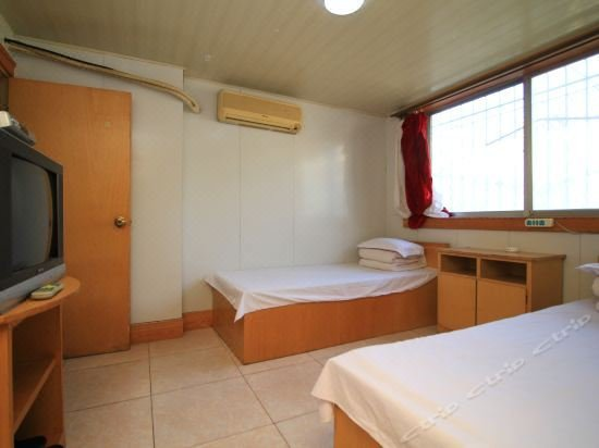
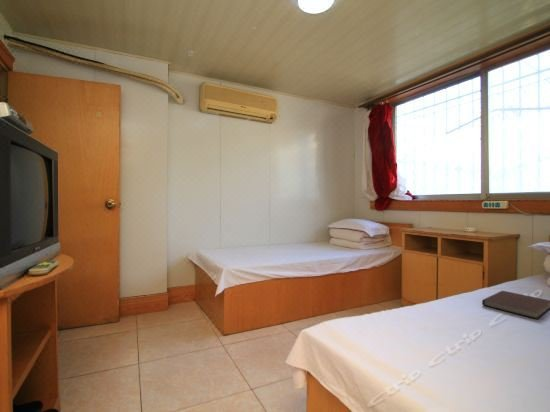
+ notebook [481,290,550,320]
